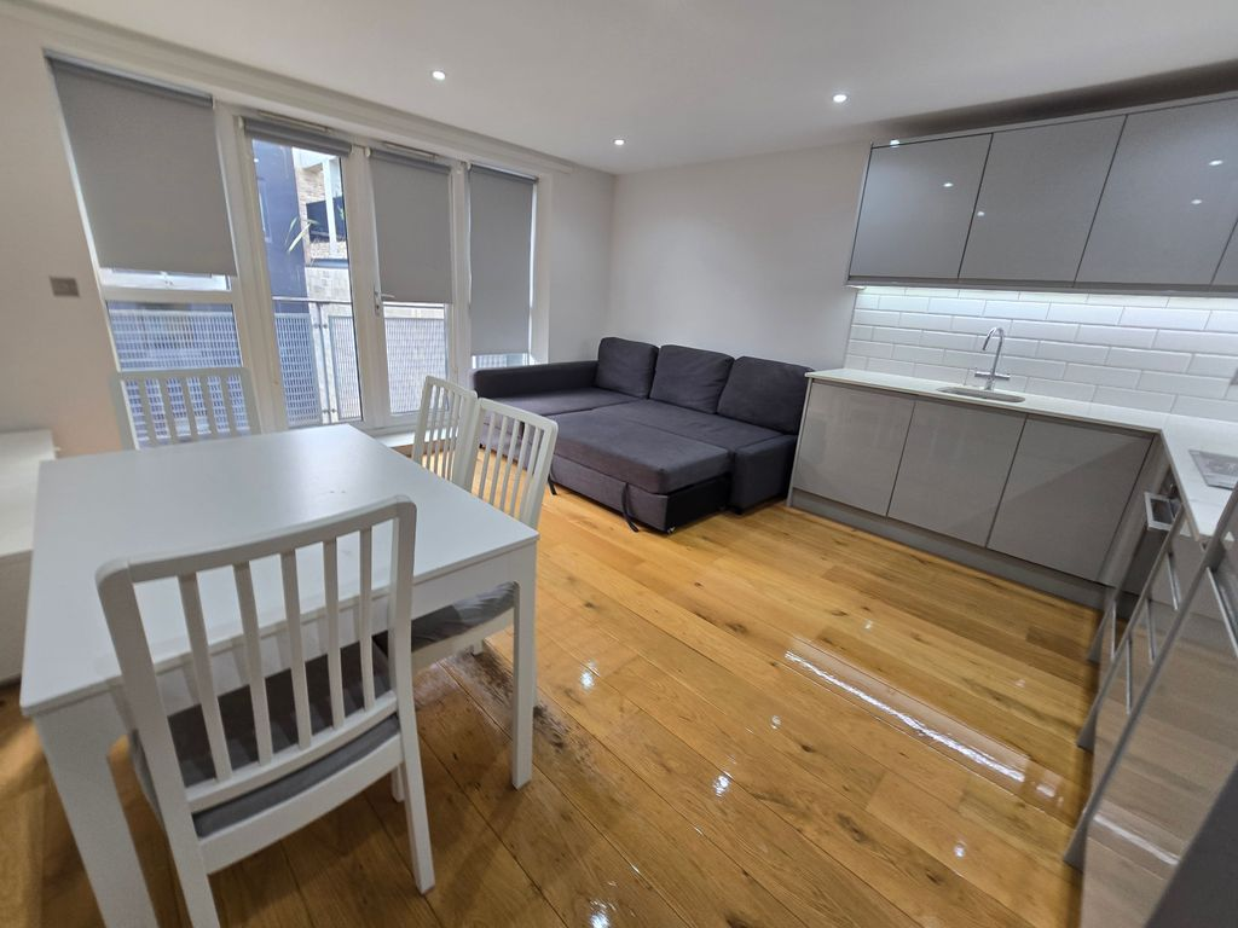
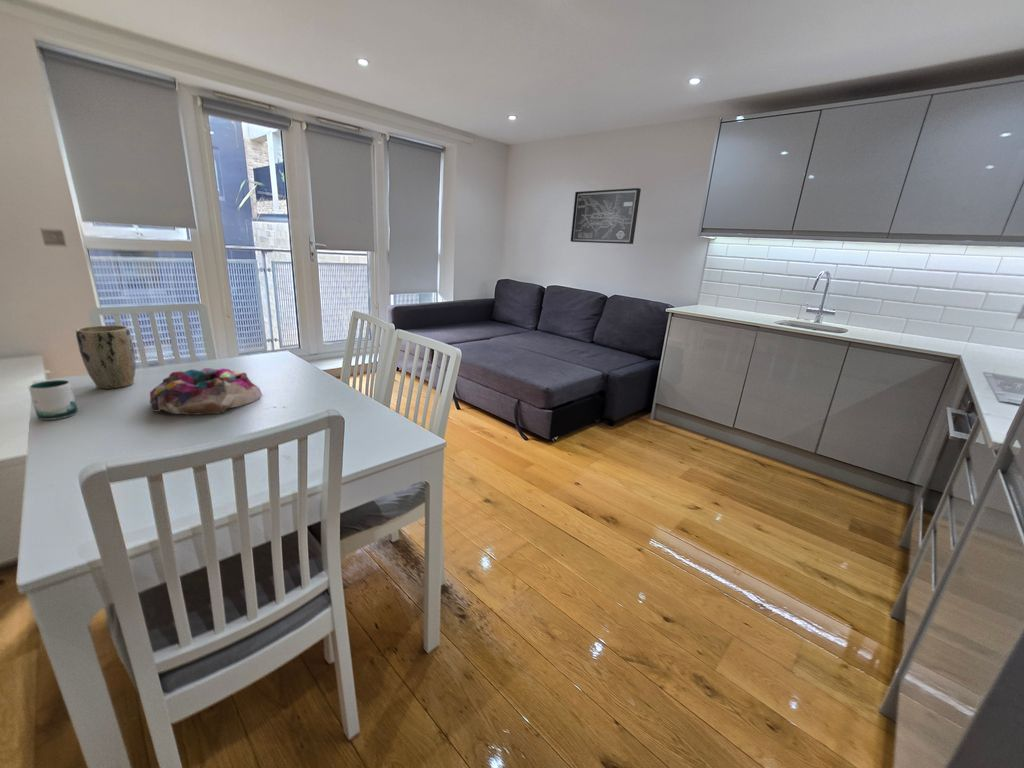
+ mug [28,379,79,421]
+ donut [149,367,263,417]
+ plant pot [75,324,137,390]
+ wall art [570,187,642,245]
